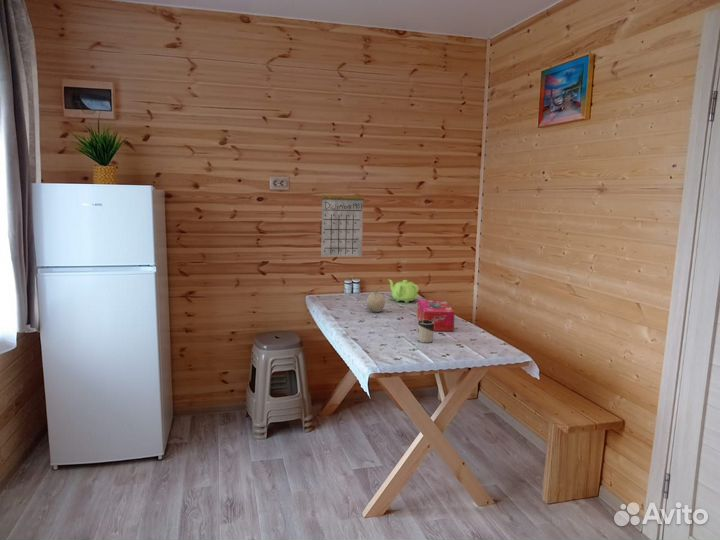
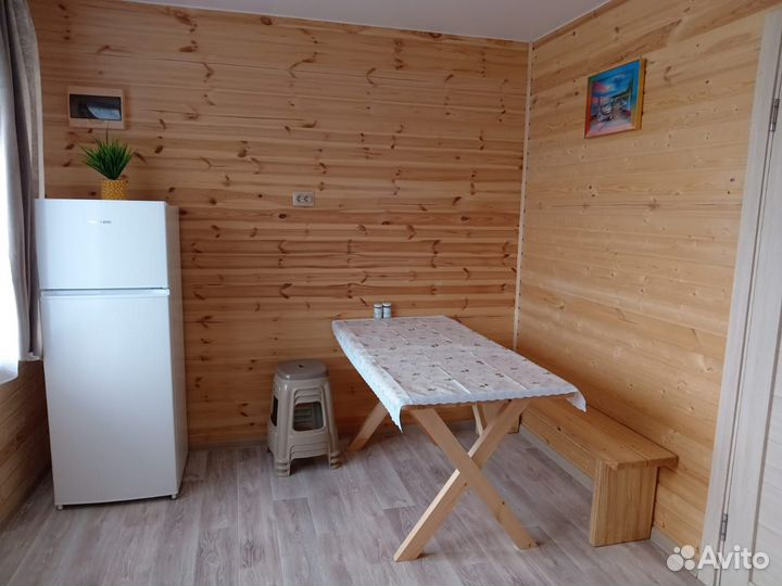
- tissue box [416,299,456,332]
- fruit [366,285,386,313]
- cup [417,320,435,344]
- teapot [387,278,420,304]
- calendar [320,181,365,258]
